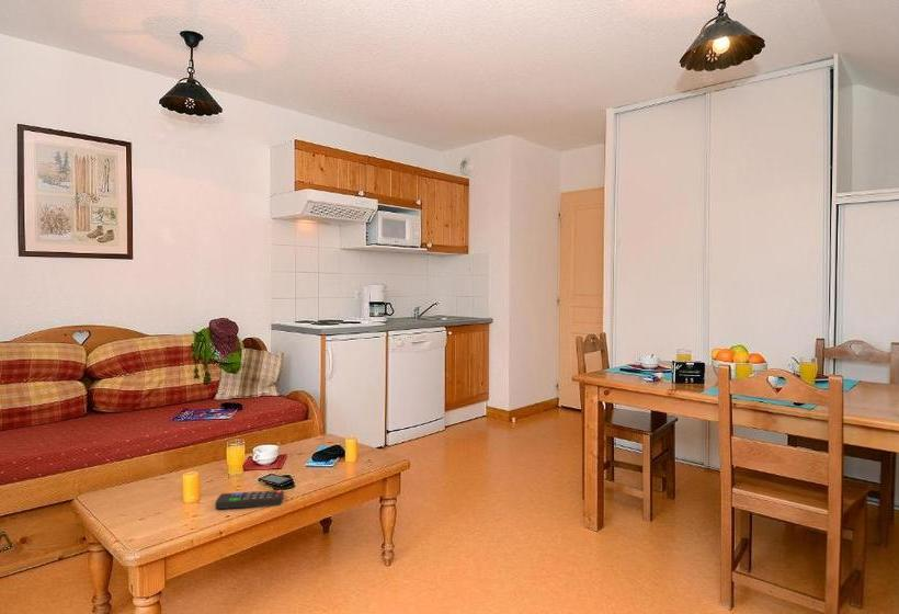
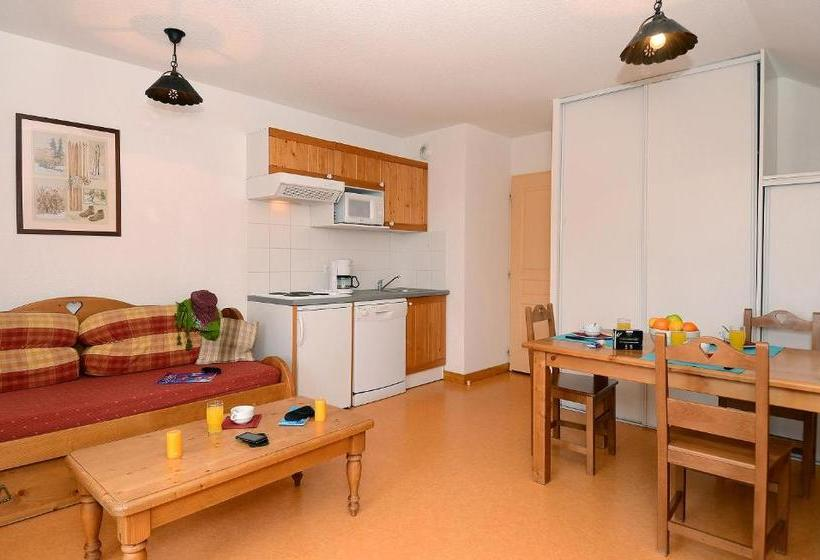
- remote control [214,489,285,510]
